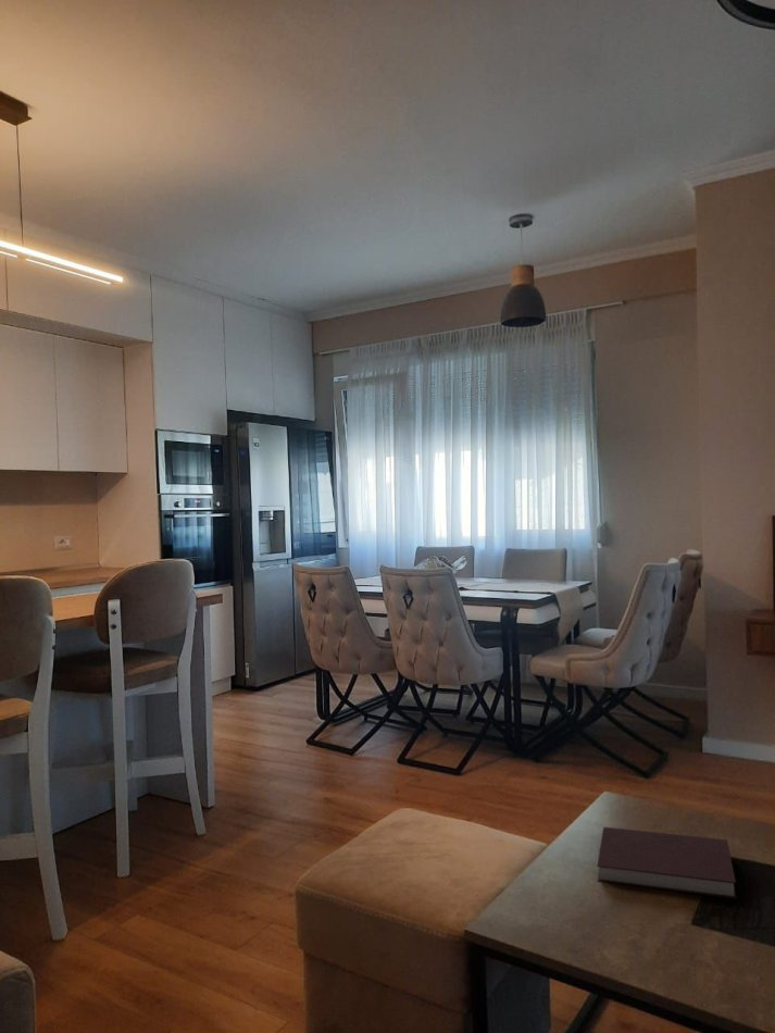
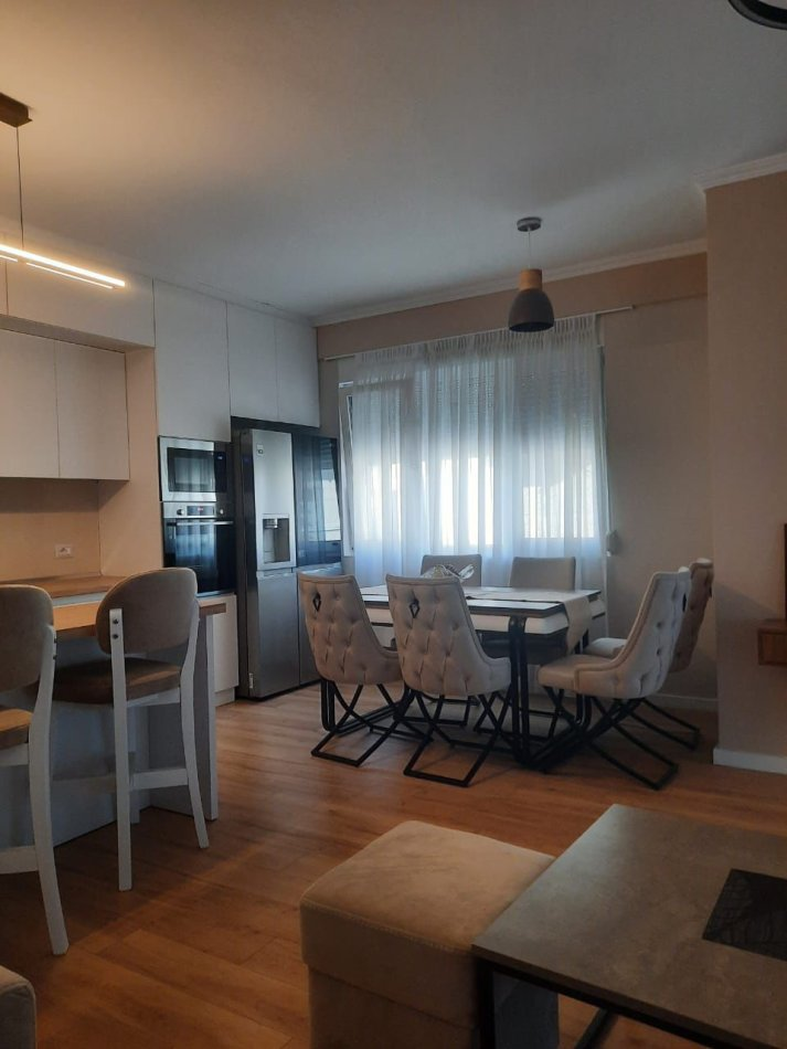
- notebook [596,826,738,900]
